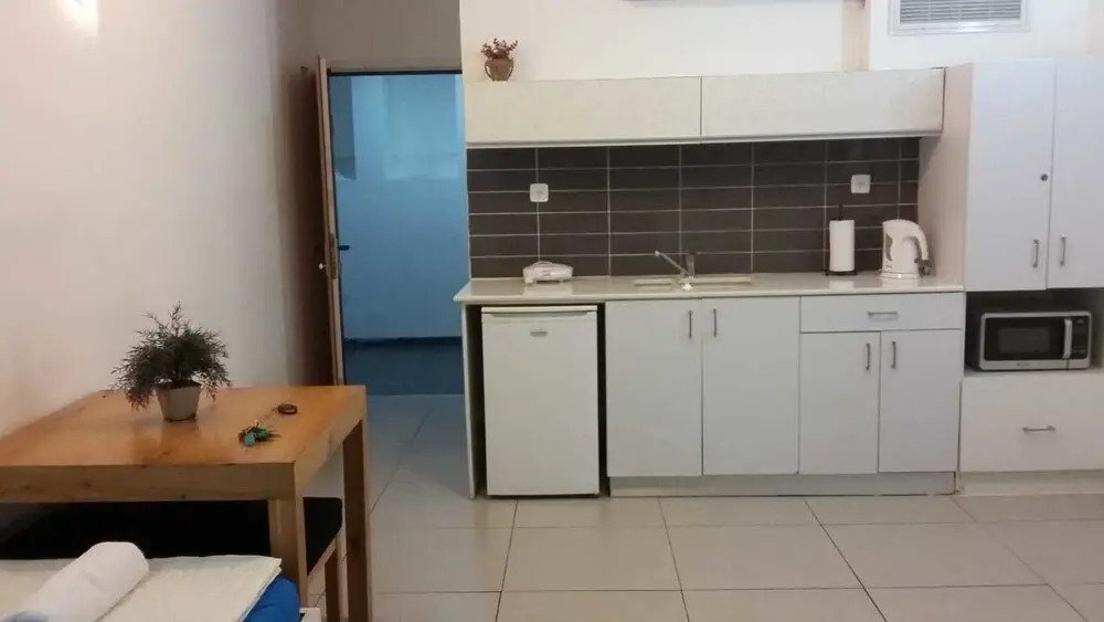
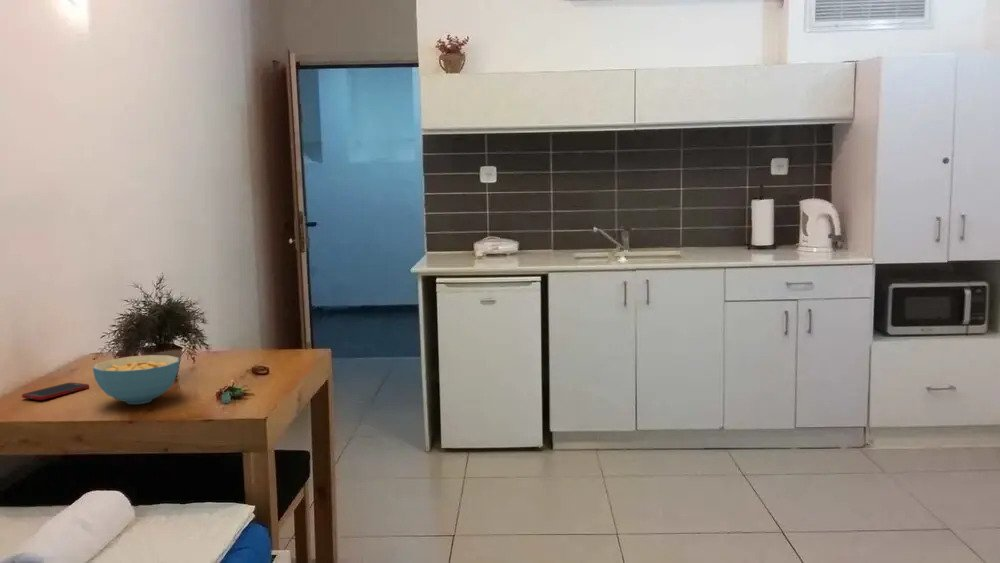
+ cereal bowl [92,354,180,405]
+ cell phone [21,382,90,401]
